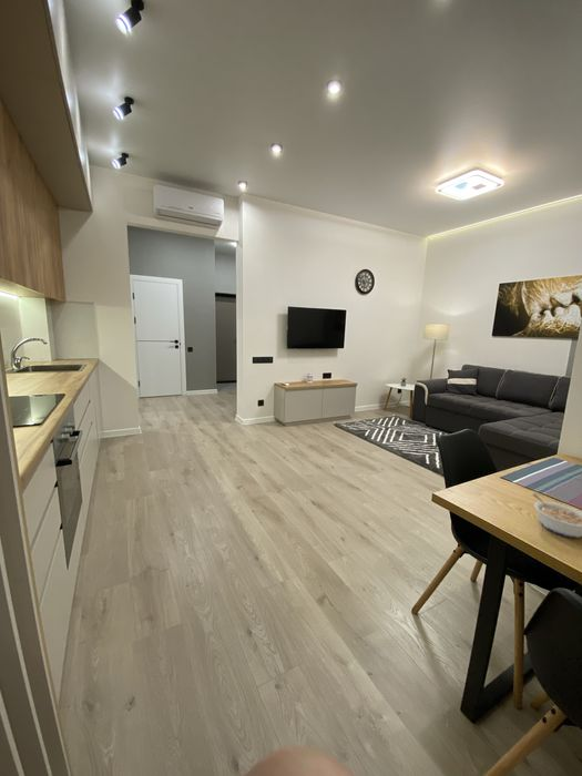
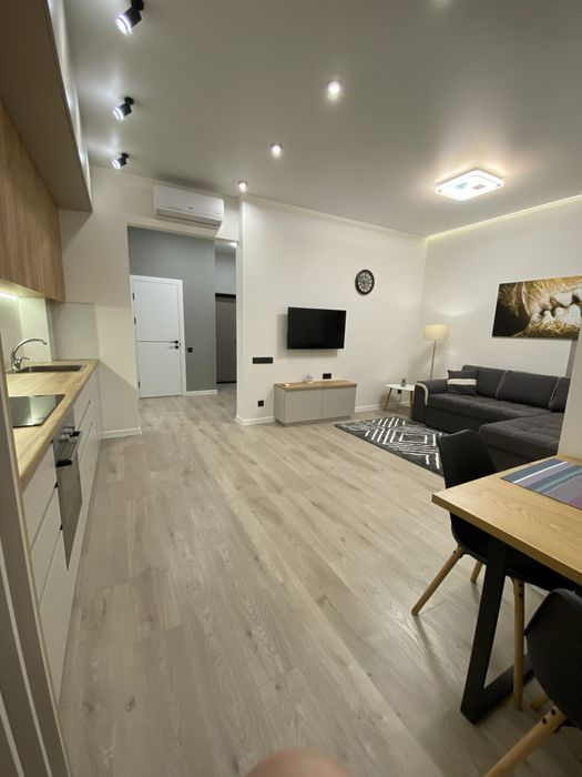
- legume [531,492,582,539]
